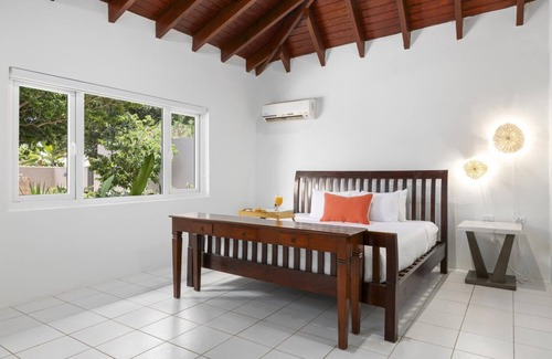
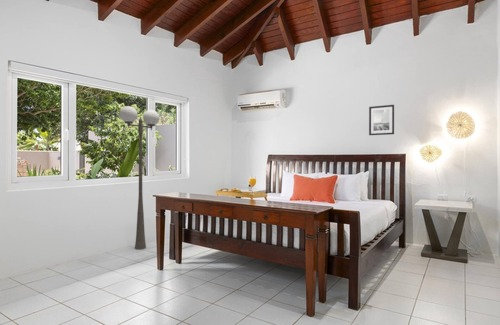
+ wall art [368,104,395,136]
+ floor lamp [119,105,160,250]
